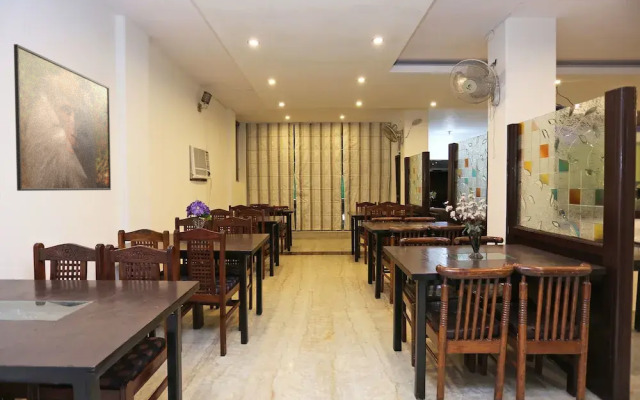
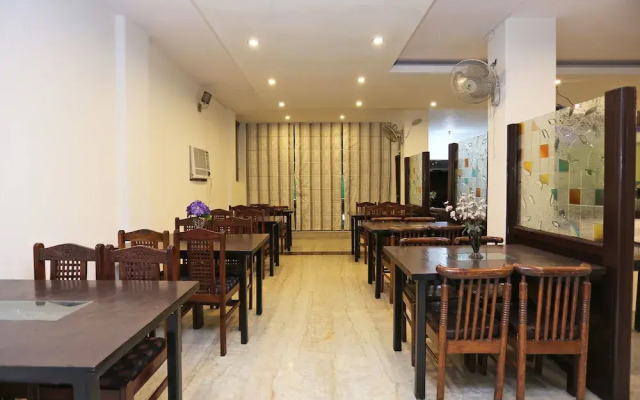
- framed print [13,43,112,192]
